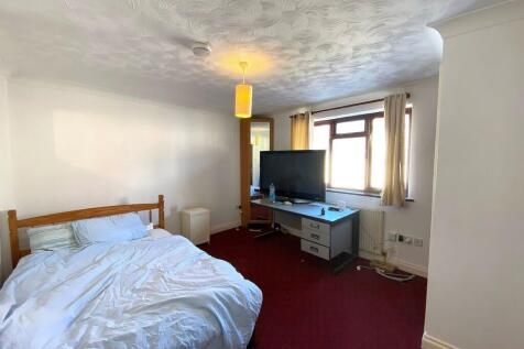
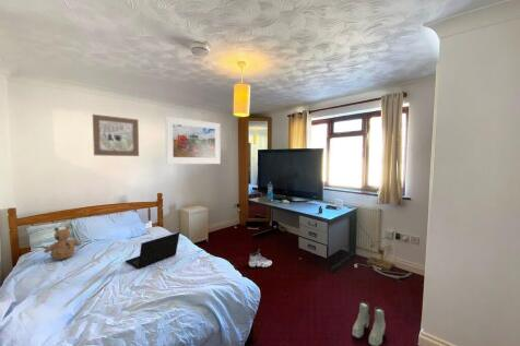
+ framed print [164,115,222,165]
+ wall art [92,114,140,157]
+ boots [351,300,387,346]
+ sneaker [248,249,273,269]
+ laptop [125,231,181,270]
+ teddy bear [43,225,82,261]
